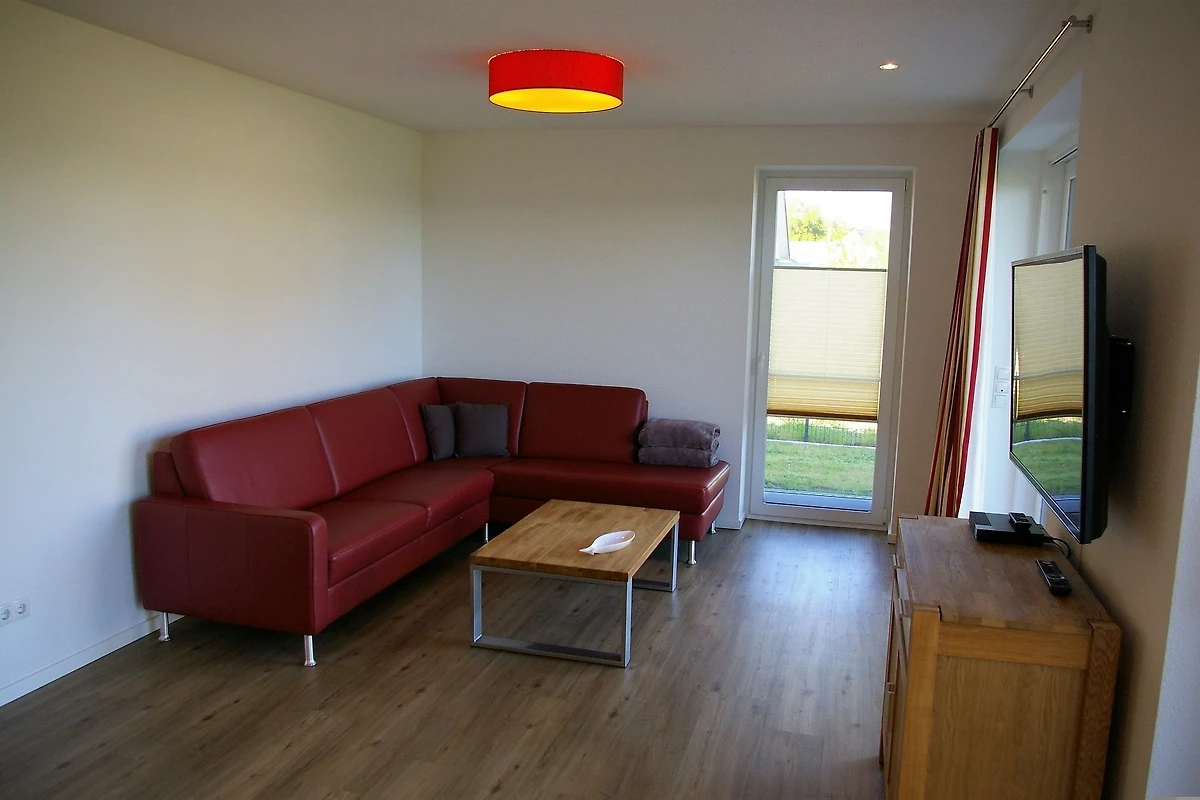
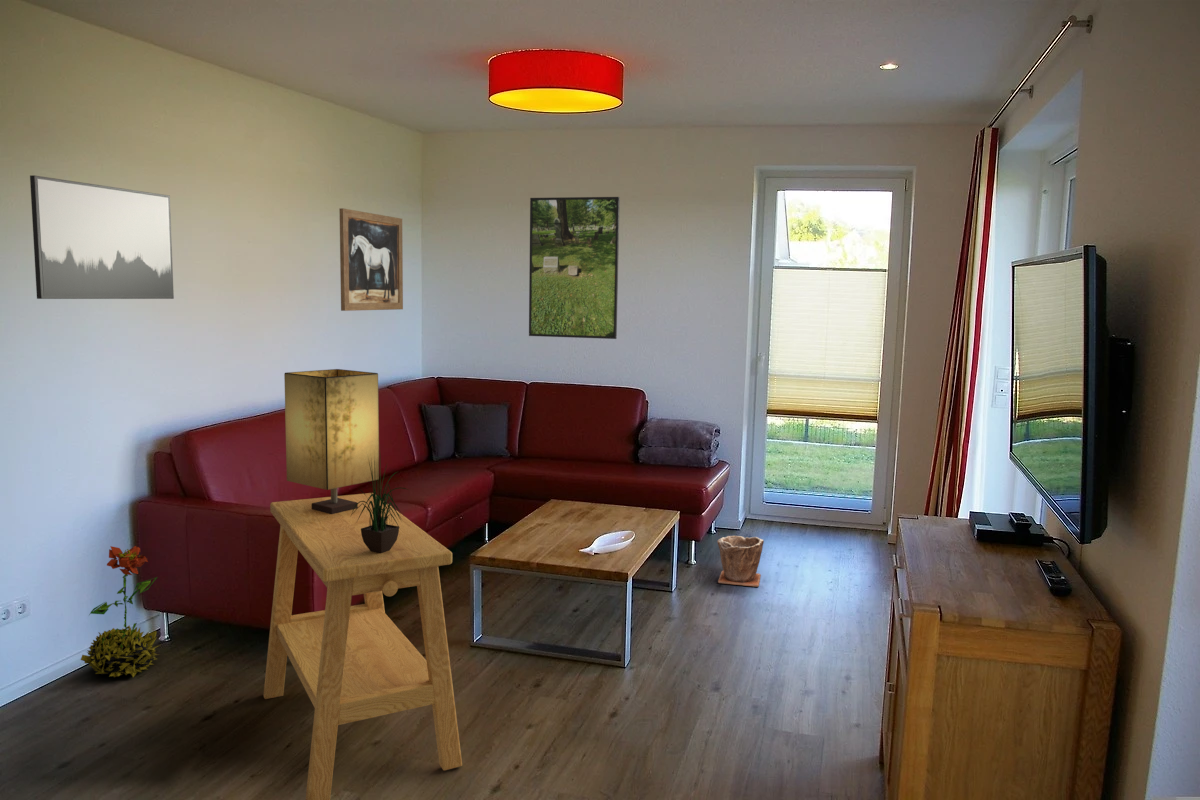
+ table lamp [283,368,380,514]
+ wall art [338,207,404,312]
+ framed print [528,196,621,340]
+ plant pot [716,535,765,588]
+ side table [262,492,463,800]
+ wall art [29,174,175,300]
+ decorative plant [80,545,161,678]
+ potted plant [351,453,409,553]
